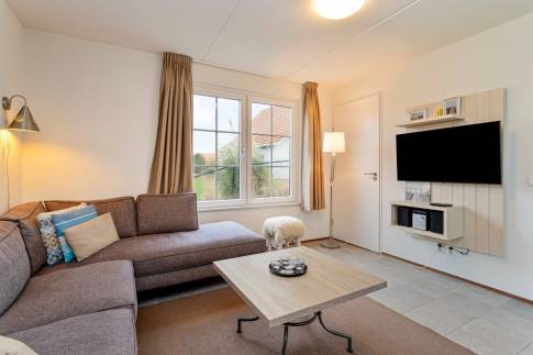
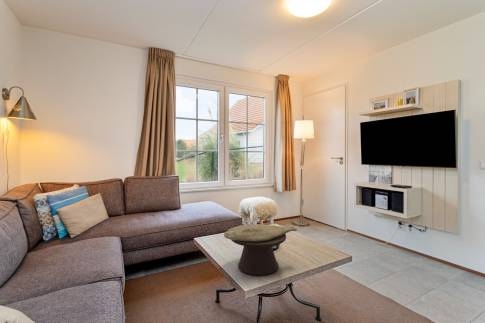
+ decorative bowl [223,223,298,277]
